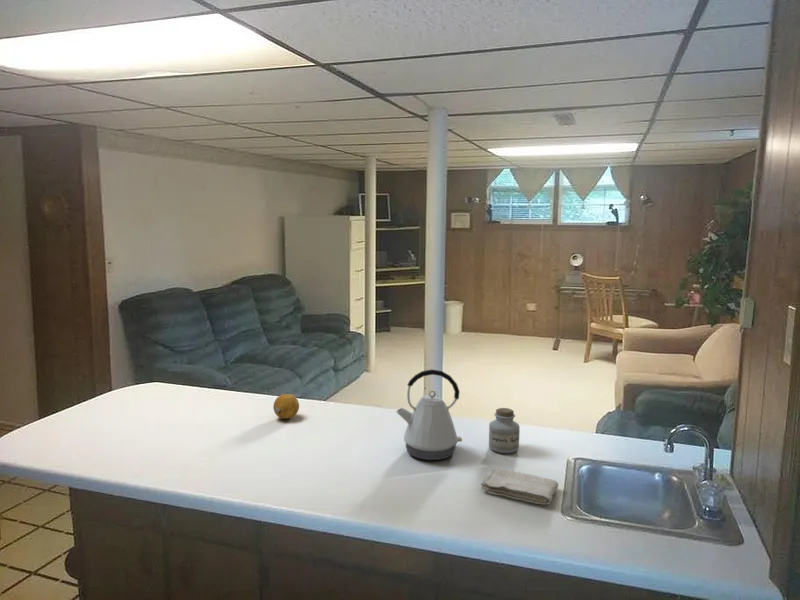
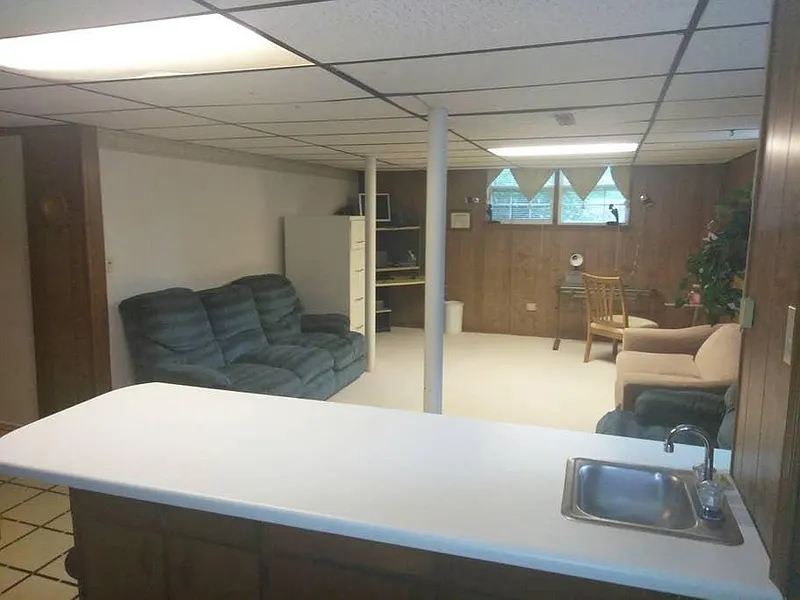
- washcloth [480,467,559,506]
- fruit [272,393,300,420]
- jar [488,407,521,454]
- kettle [395,368,463,461]
